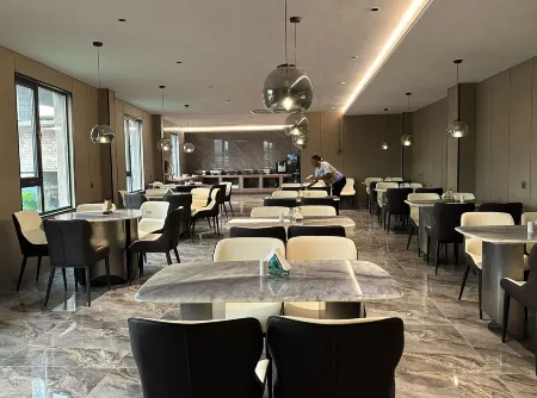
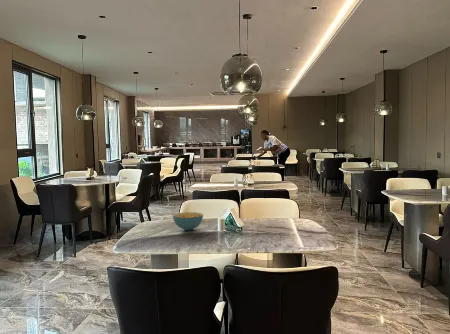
+ cereal bowl [172,211,204,231]
